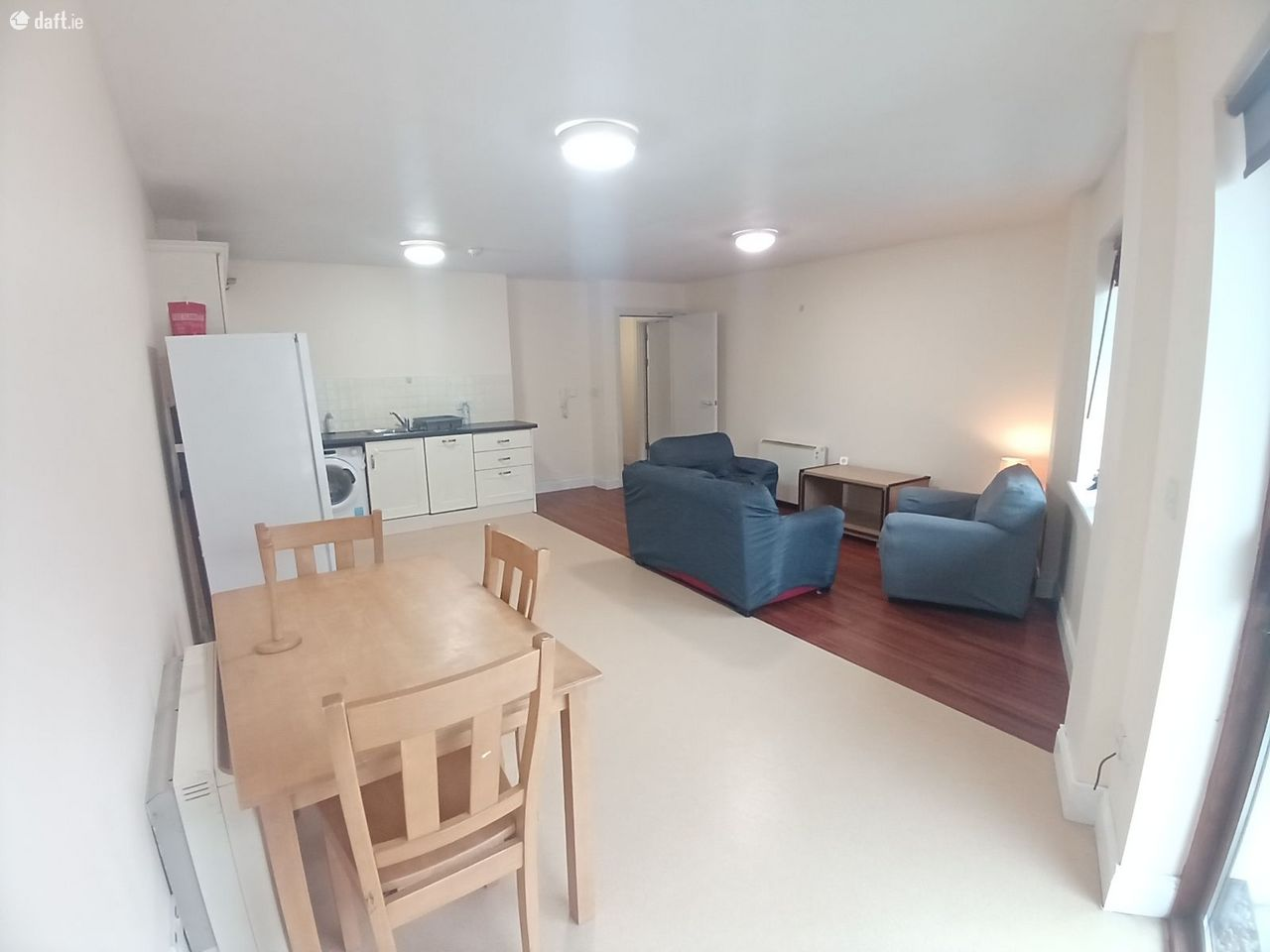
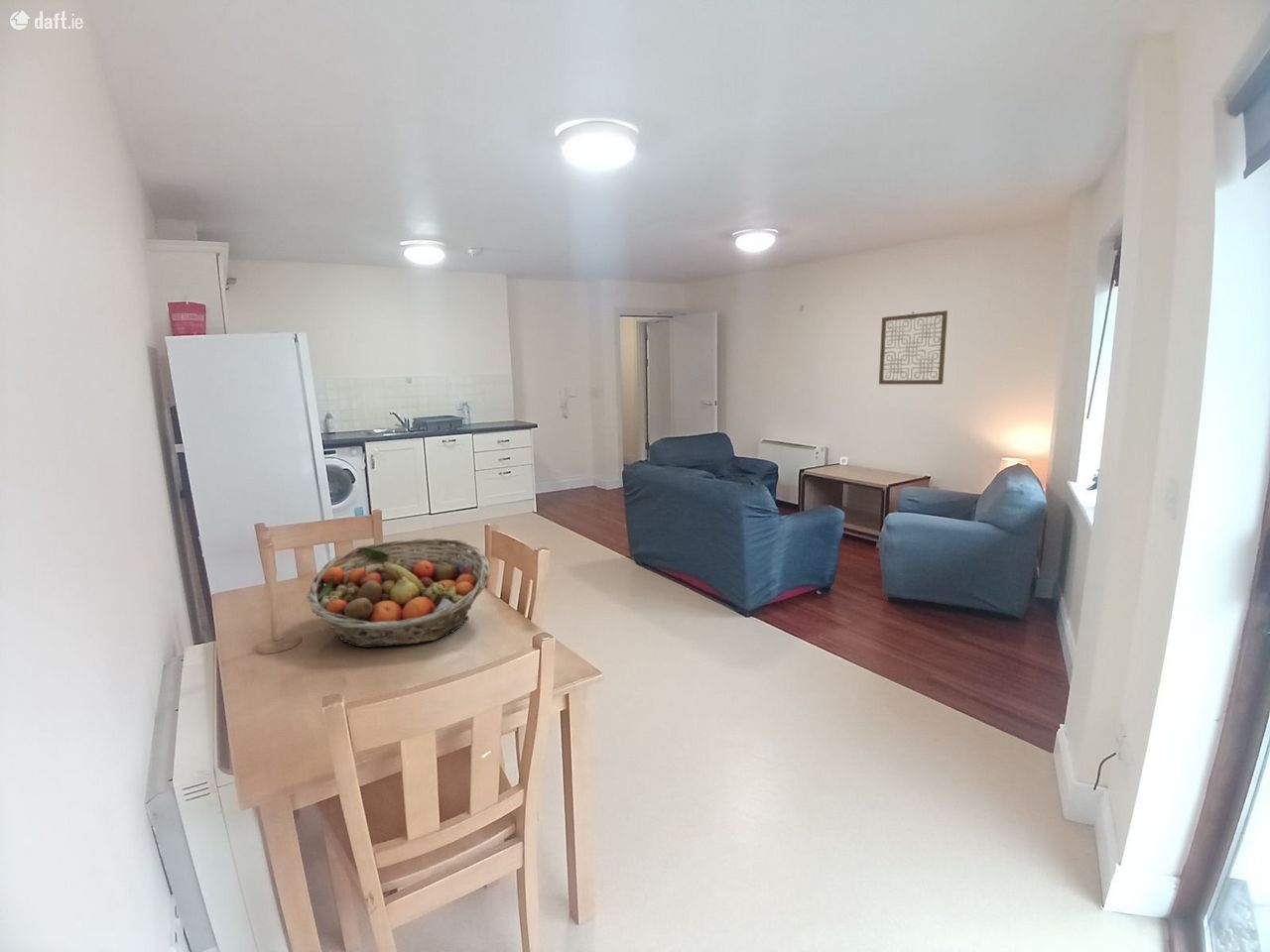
+ wall art [878,309,949,386]
+ fruit basket [306,536,491,649]
